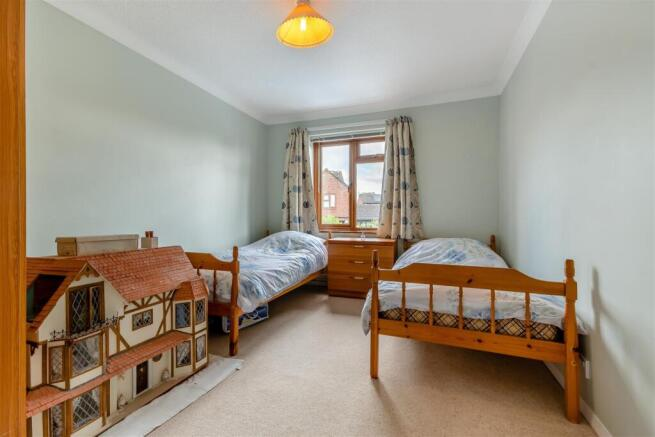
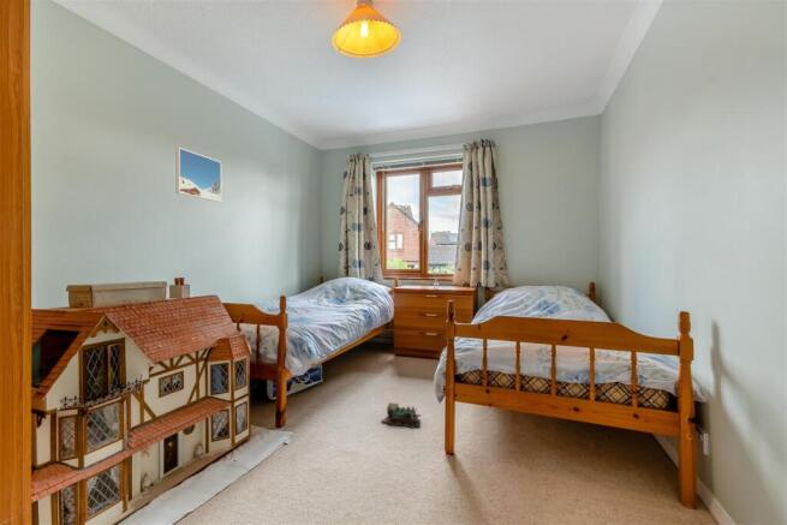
+ toy train [378,401,422,429]
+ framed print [175,147,222,203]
